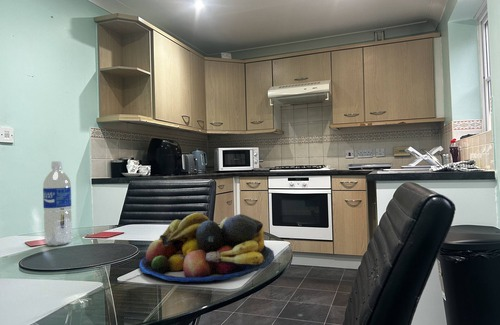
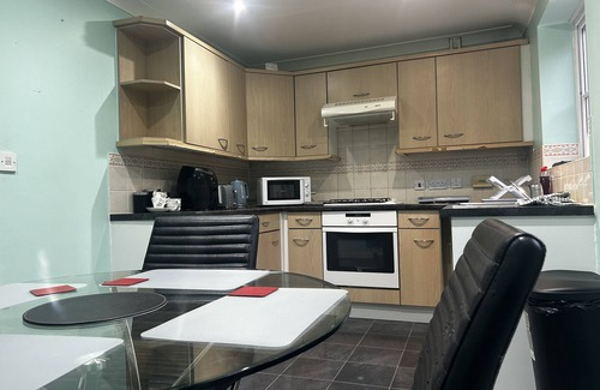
- water bottle [42,160,73,247]
- fruit bowl [138,212,275,283]
